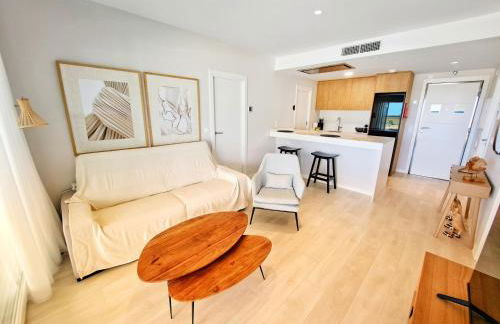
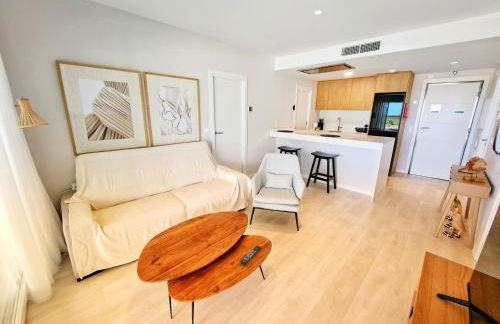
+ remote control [239,245,263,266]
